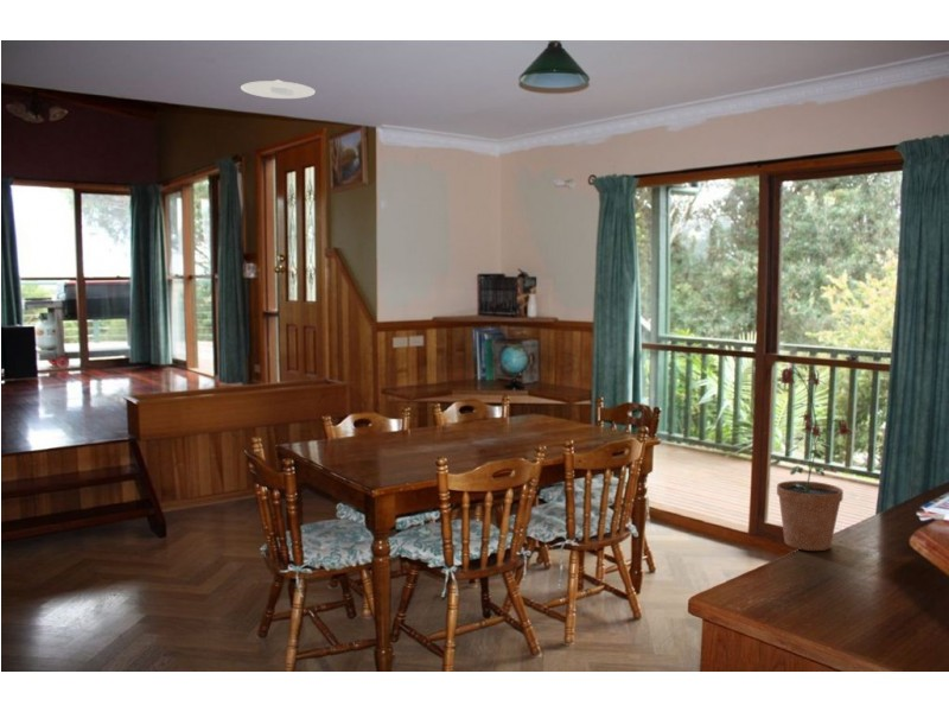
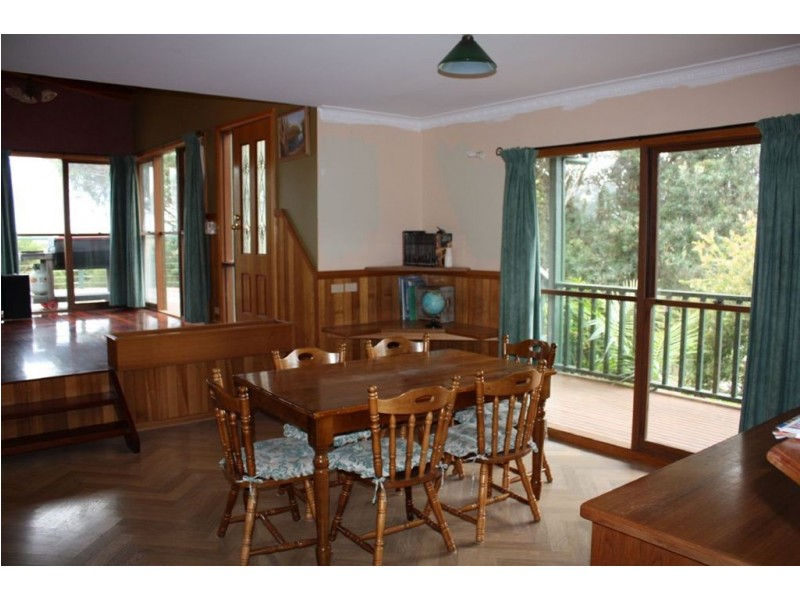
- recessed light [240,78,317,100]
- potted plant [775,365,854,552]
